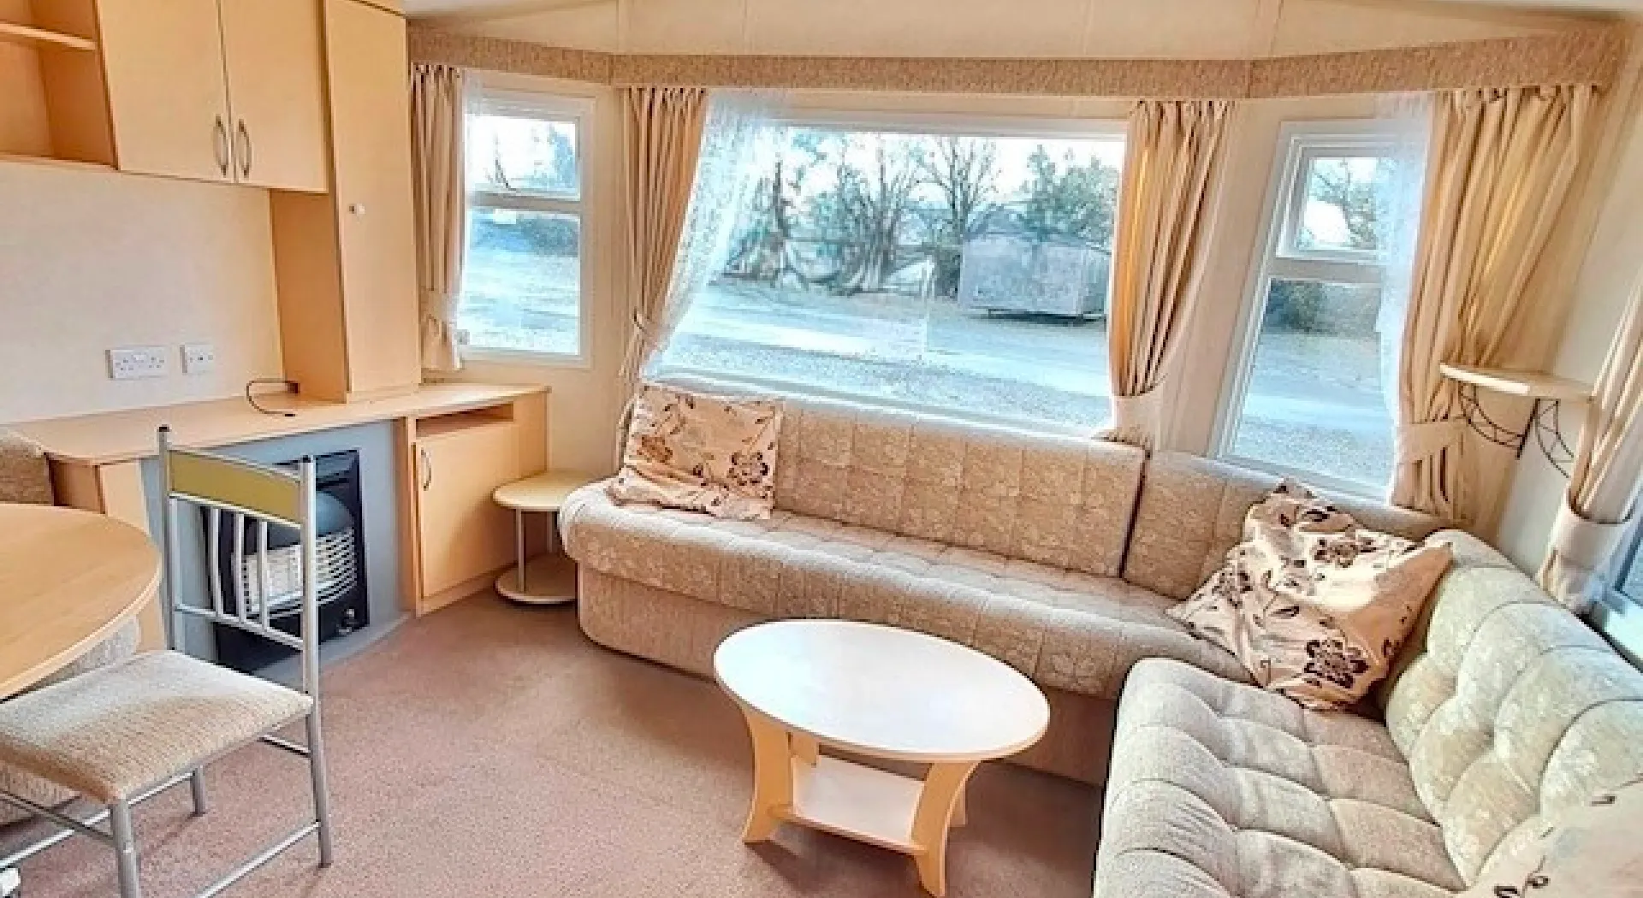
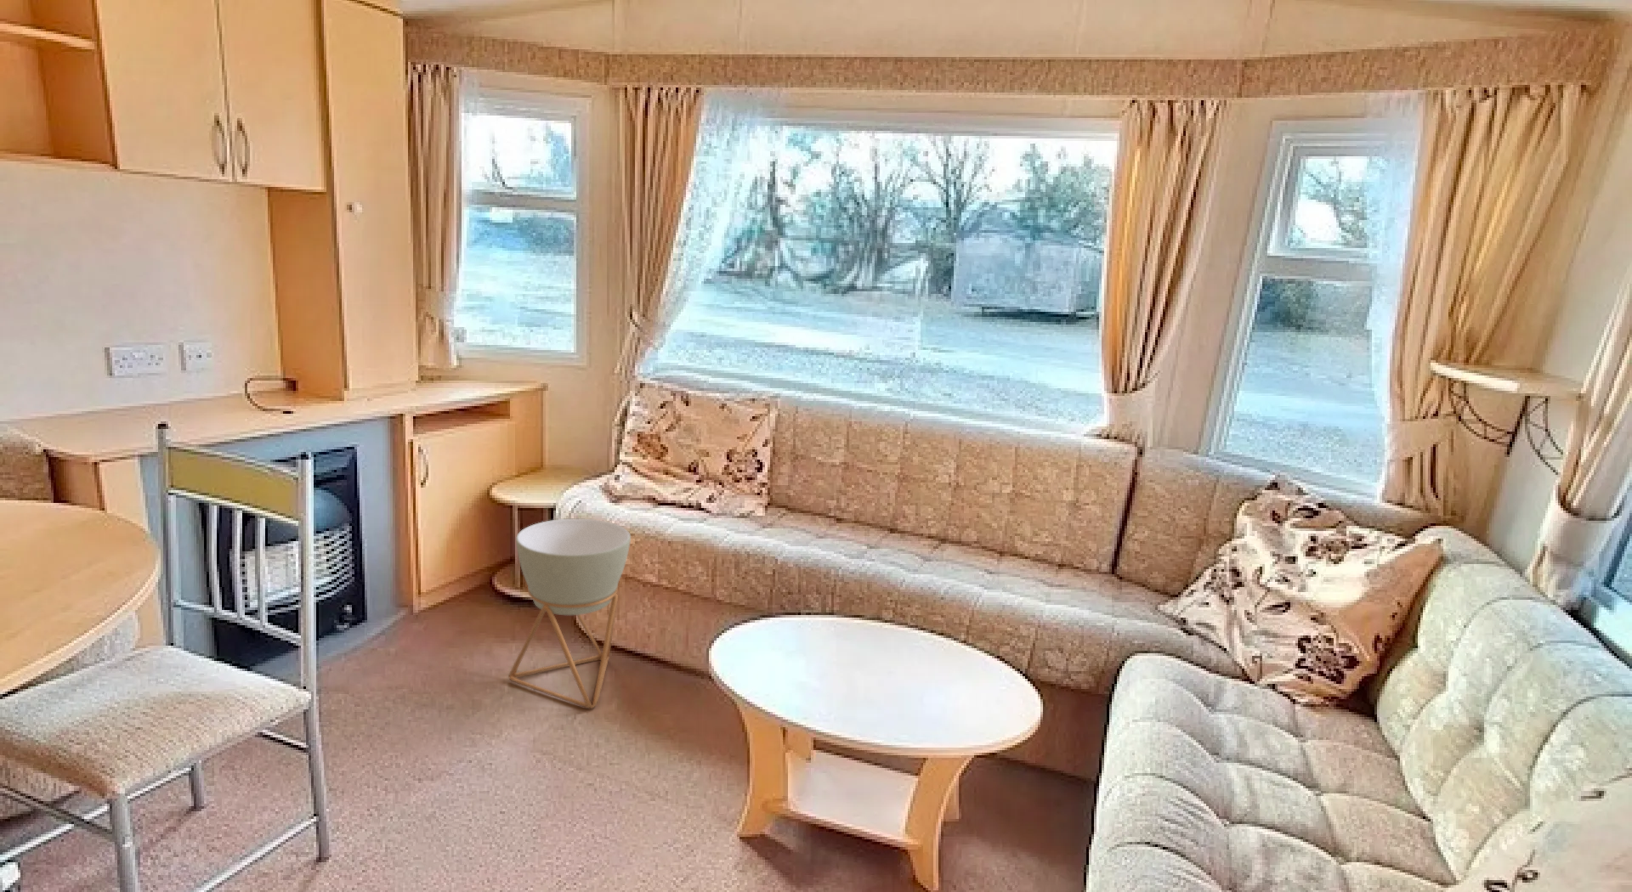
+ planter [508,519,632,710]
